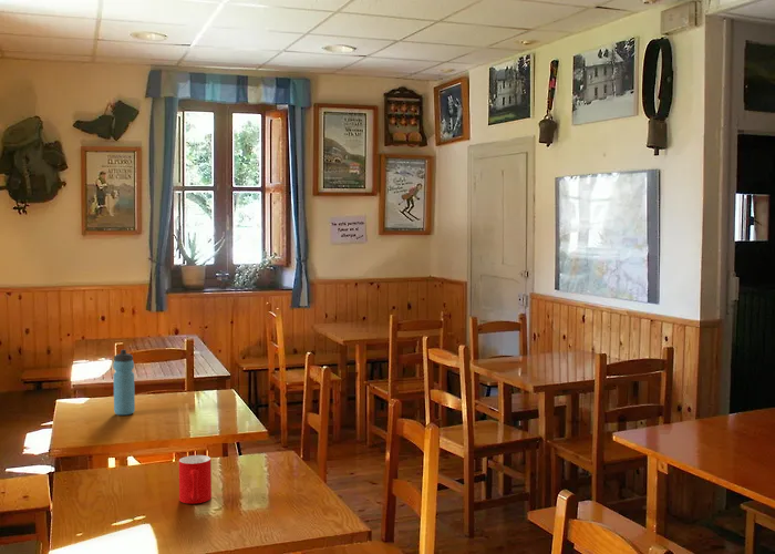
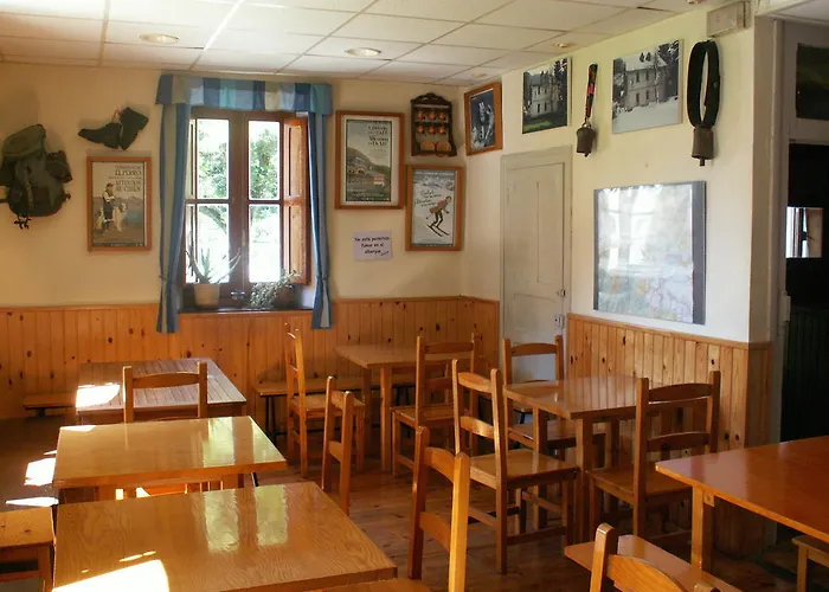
- water bottle [112,349,136,417]
- cup [178,454,213,505]
